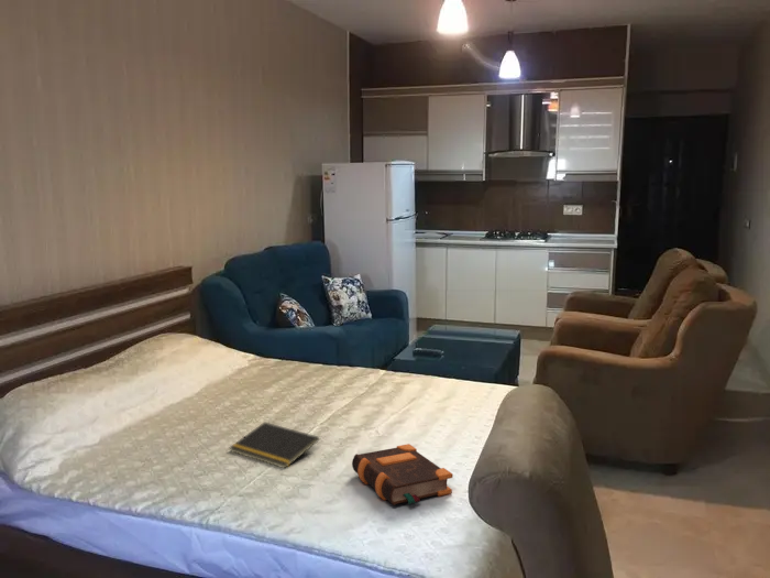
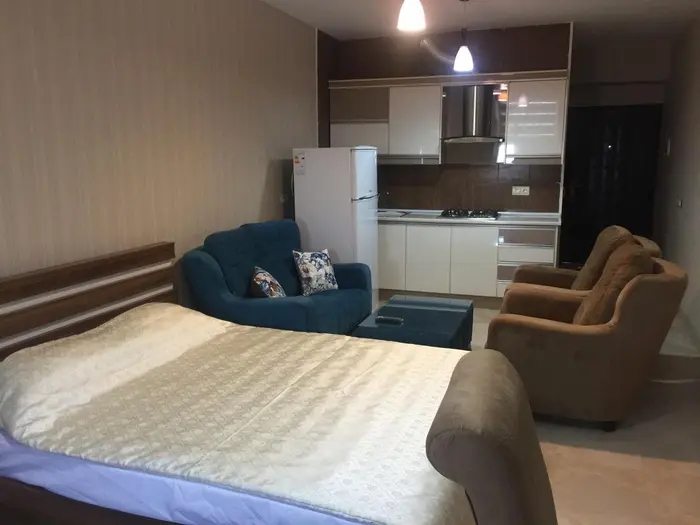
- notepad [229,421,320,469]
- bible [351,443,454,506]
